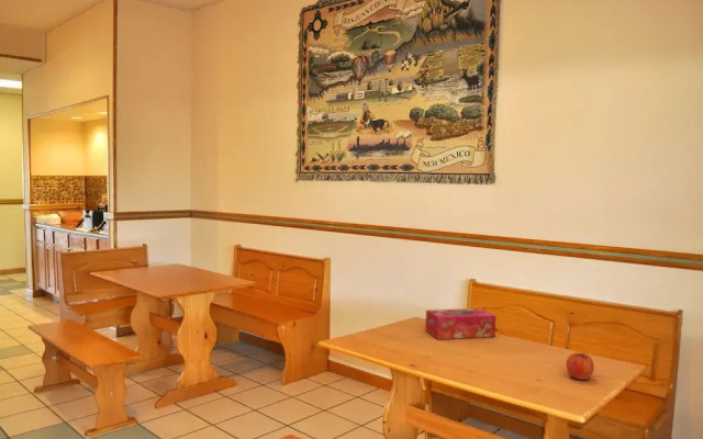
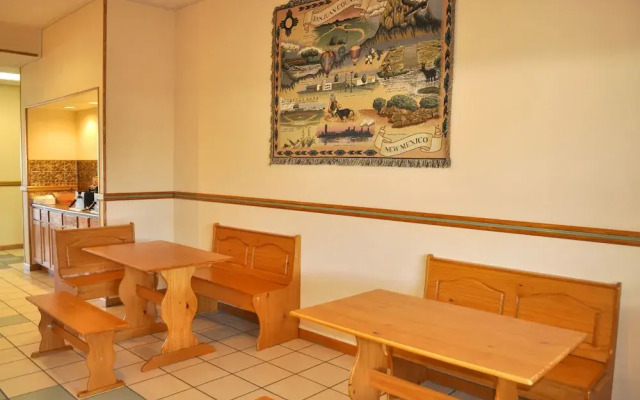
- tissue box [424,307,498,340]
- fruit [566,351,595,381]
